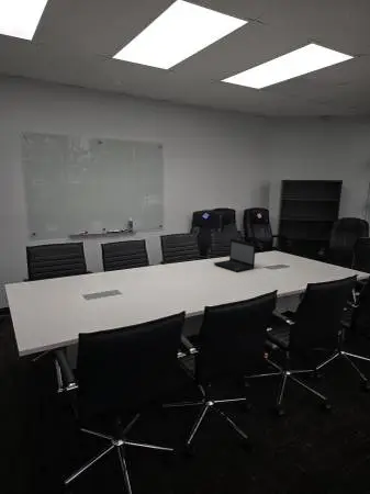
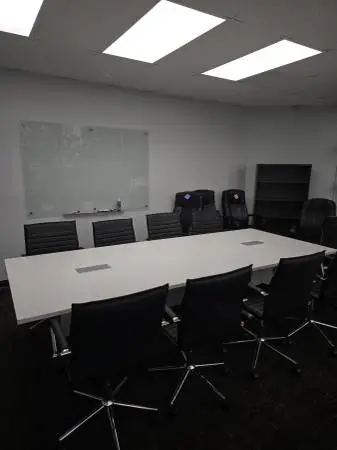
- laptop [213,238,257,273]
